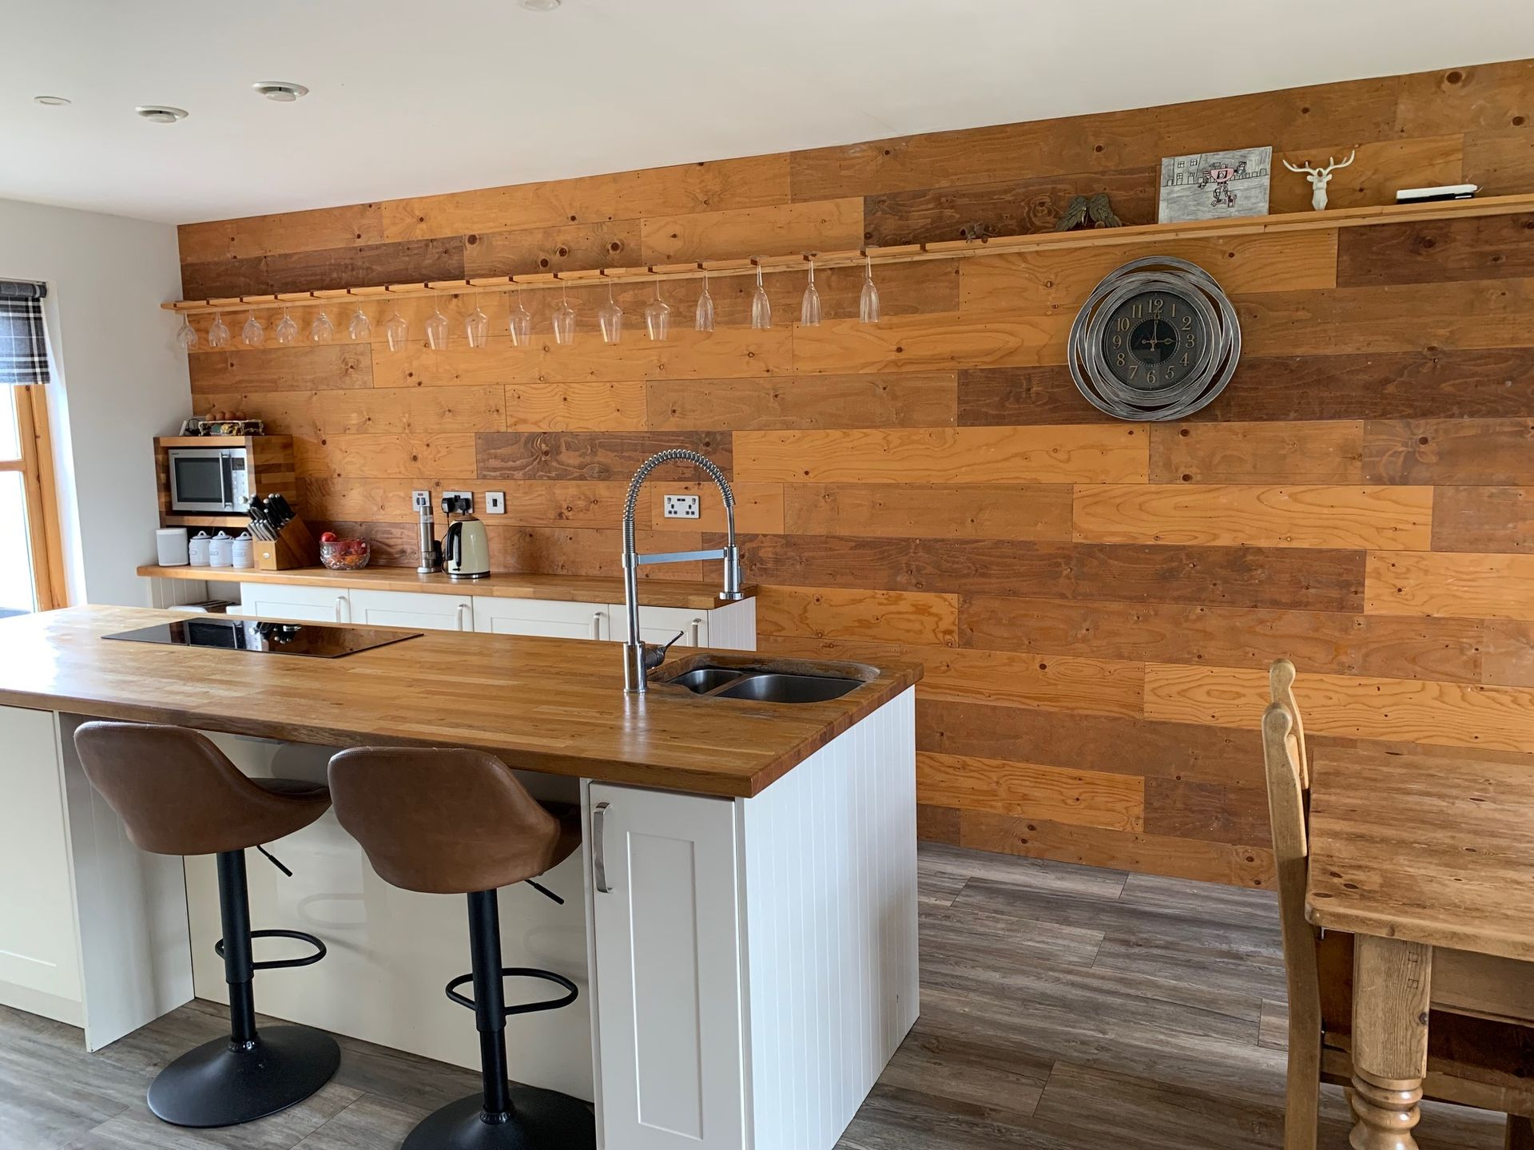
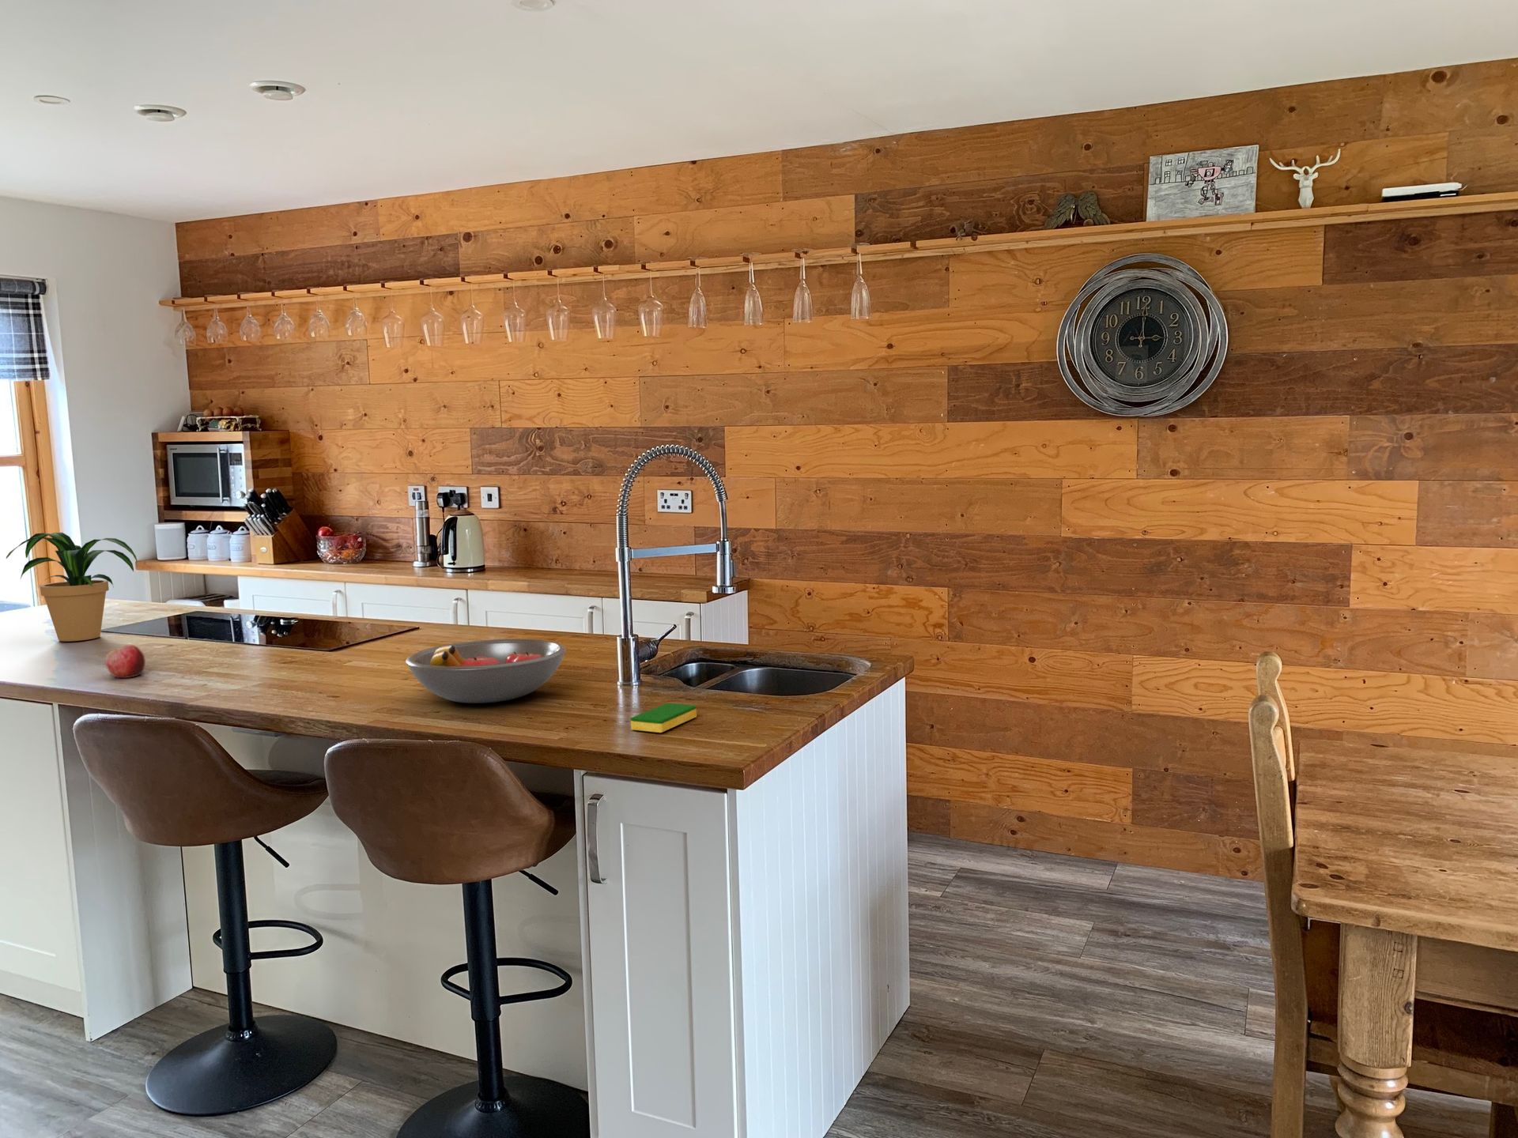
+ potted plant [6,532,139,642]
+ fruit bowl [405,638,567,704]
+ dish sponge [630,703,697,734]
+ apple [104,644,146,680]
